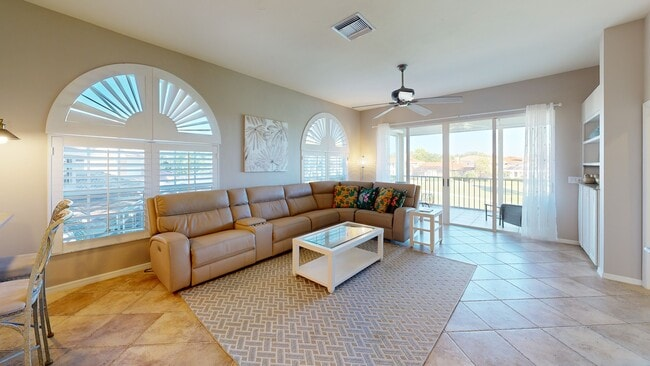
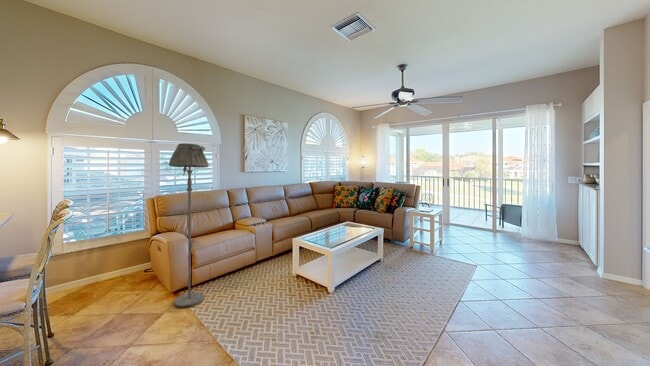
+ floor lamp [168,142,210,308]
